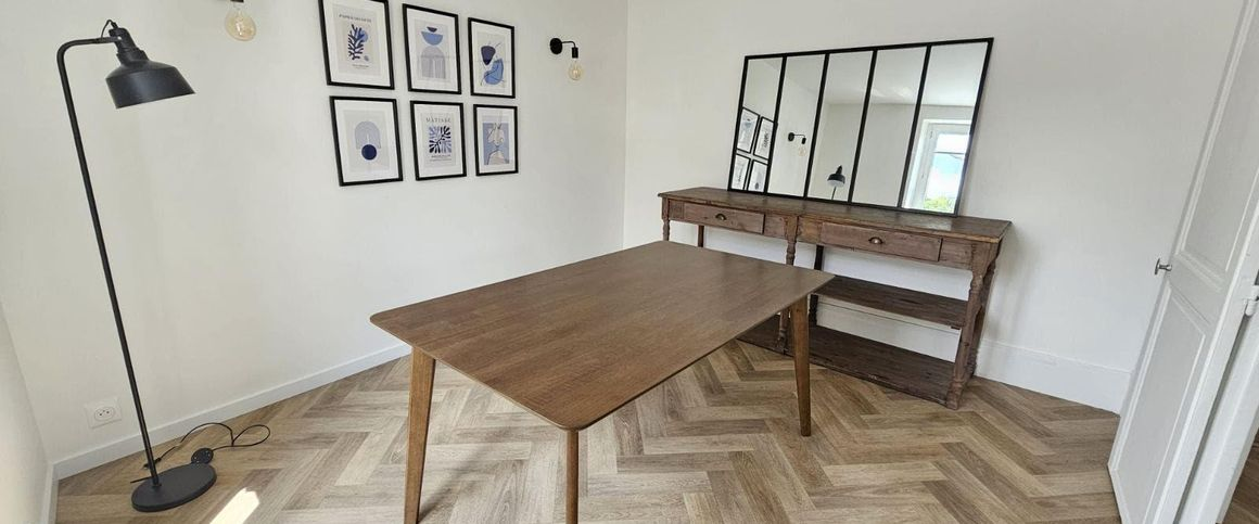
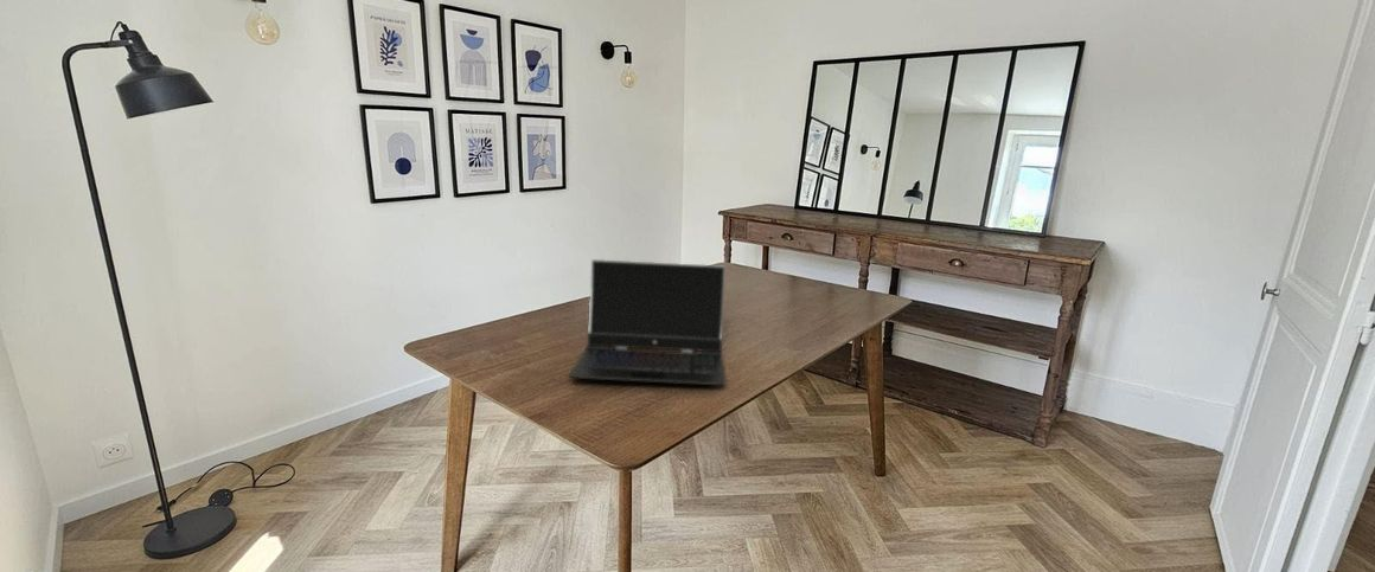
+ laptop computer [568,258,727,387]
